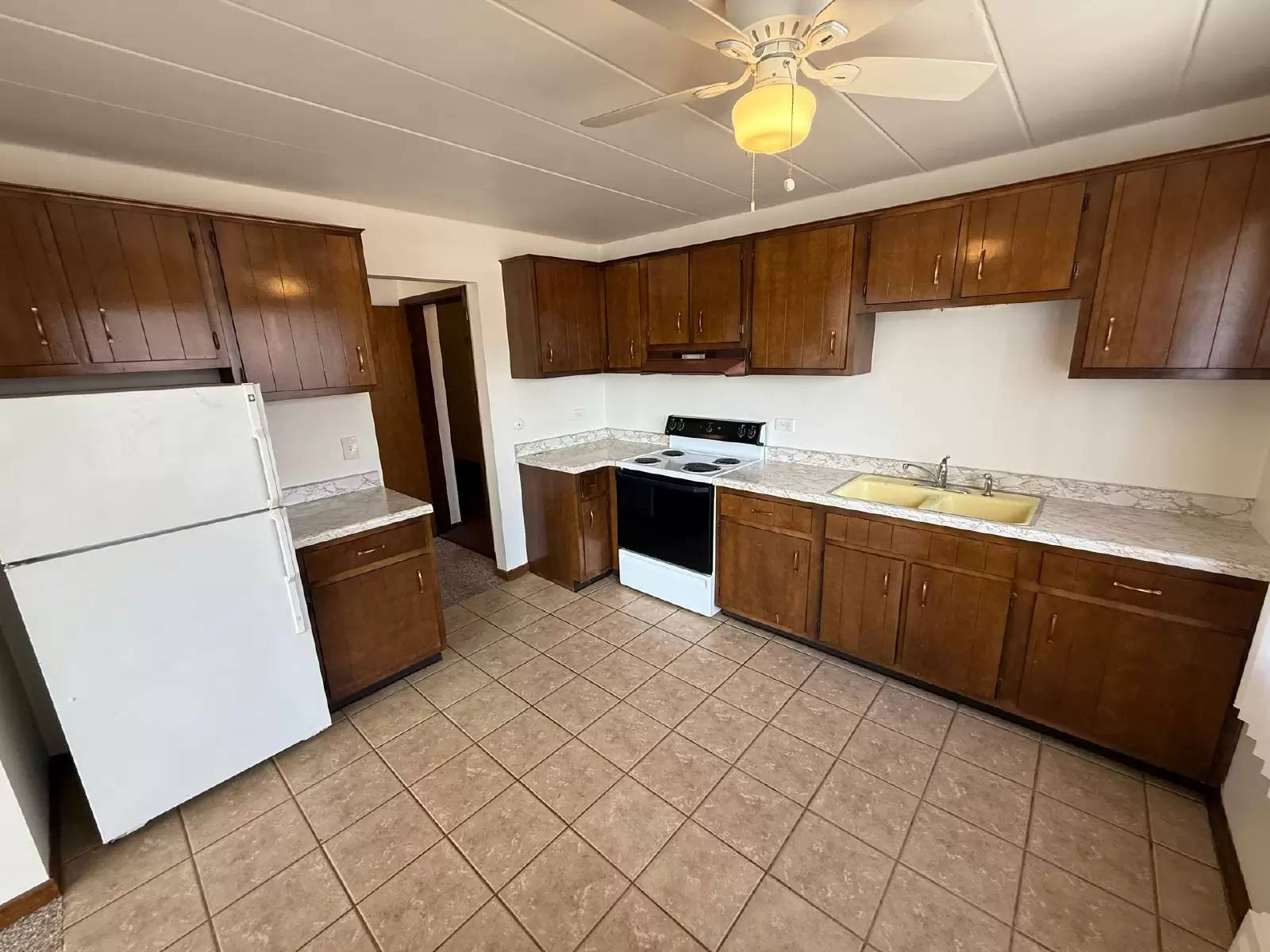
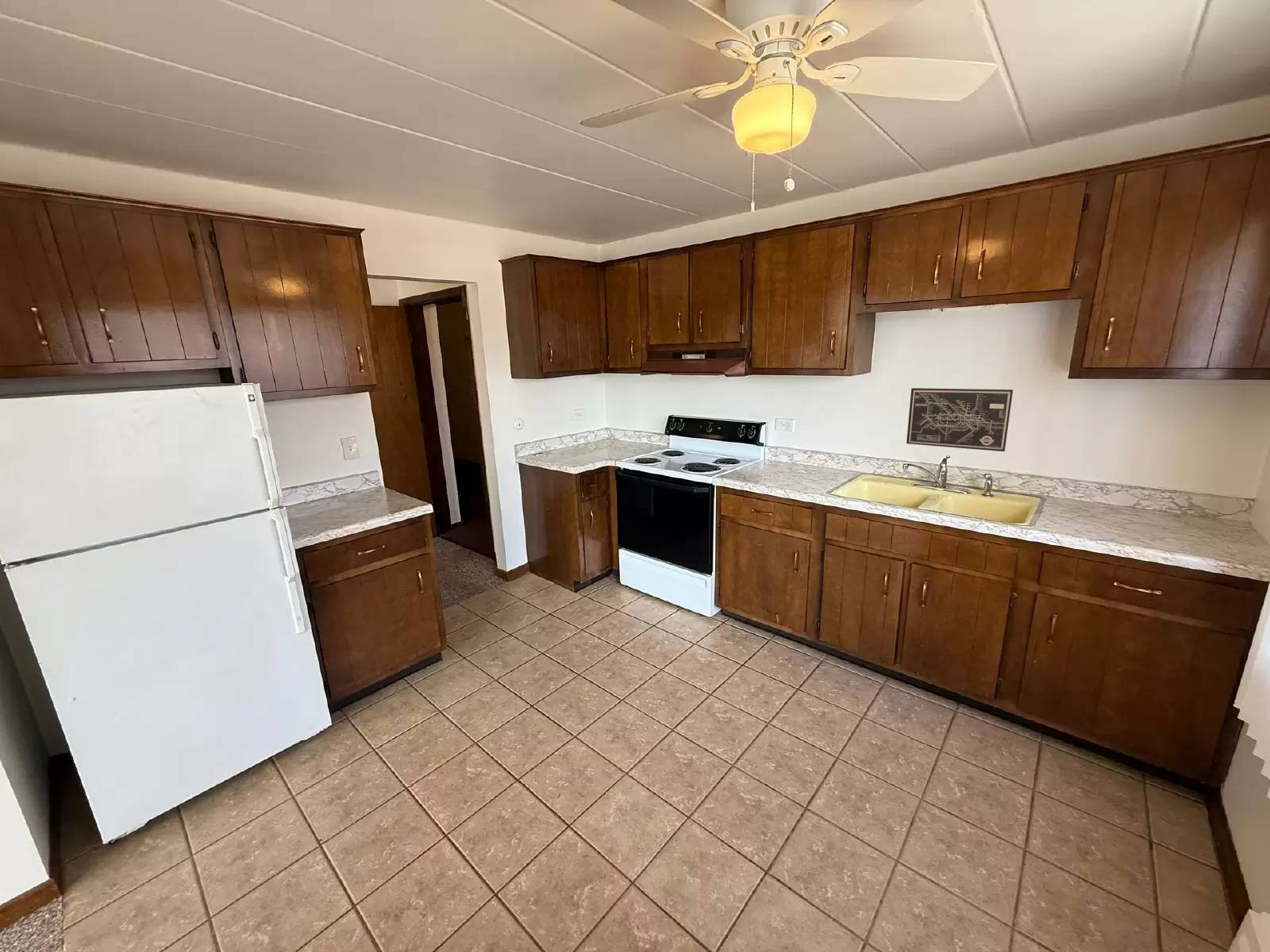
+ wall art [906,387,1014,452]
